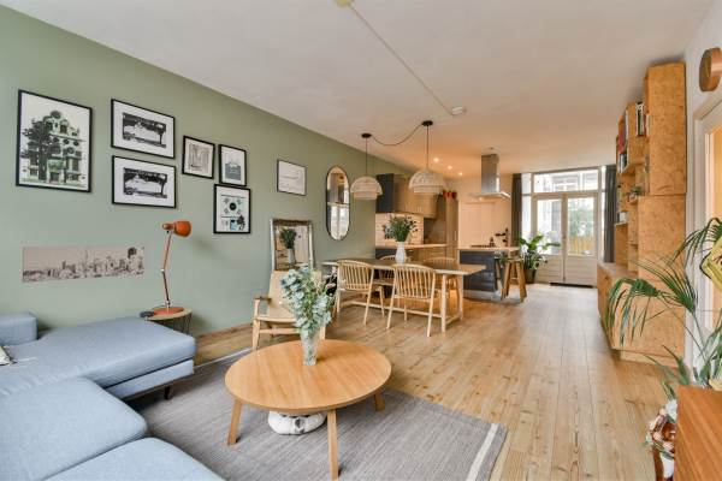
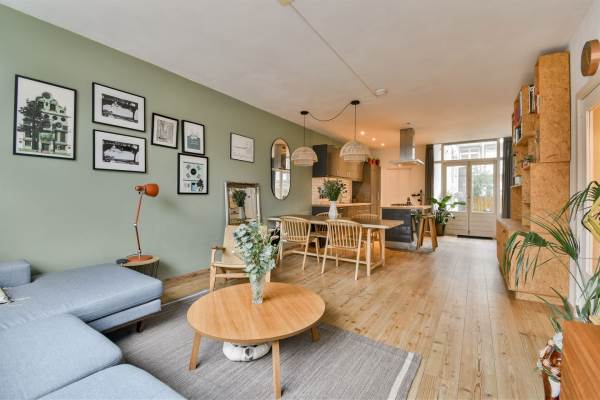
- wall art [22,245,146,284]
